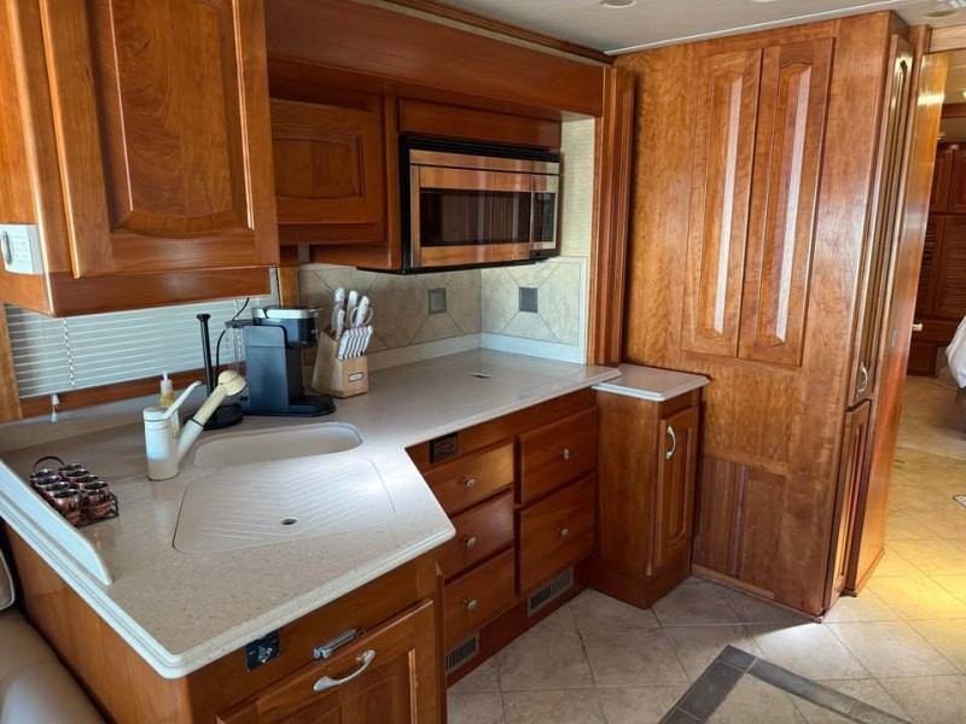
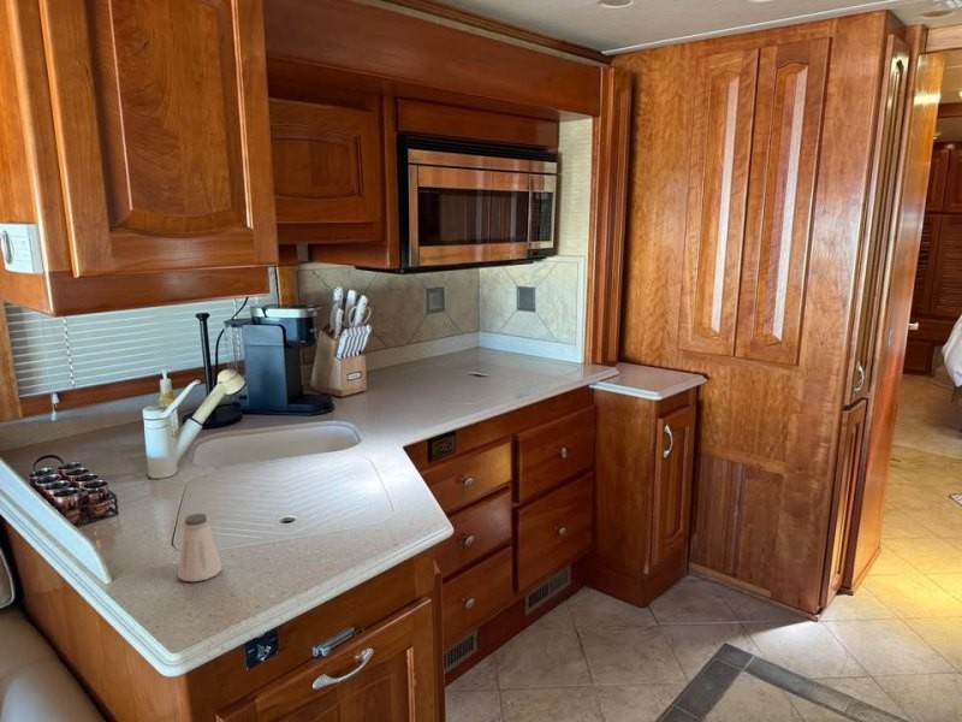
+ saltshaker [177,513,222,582]
